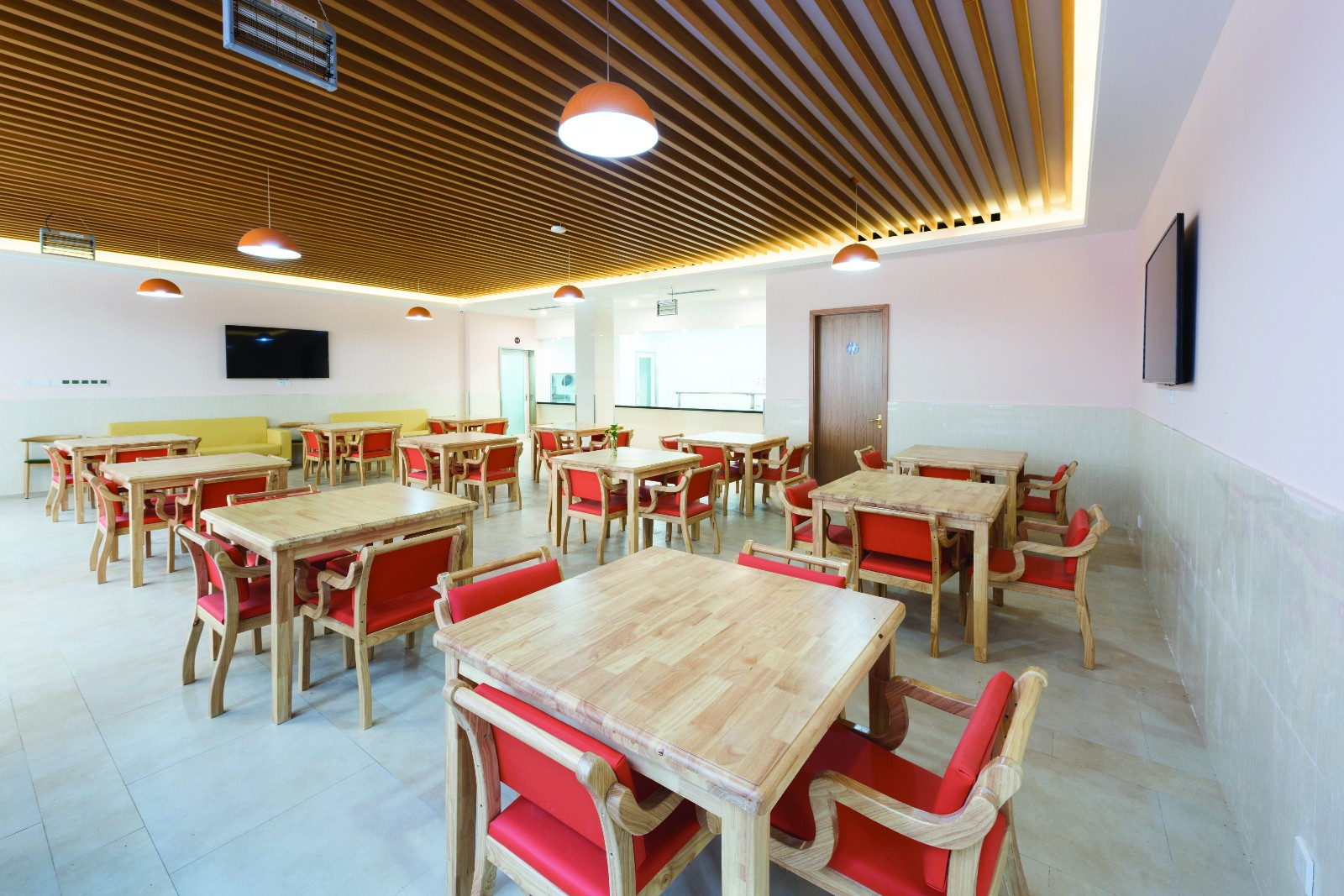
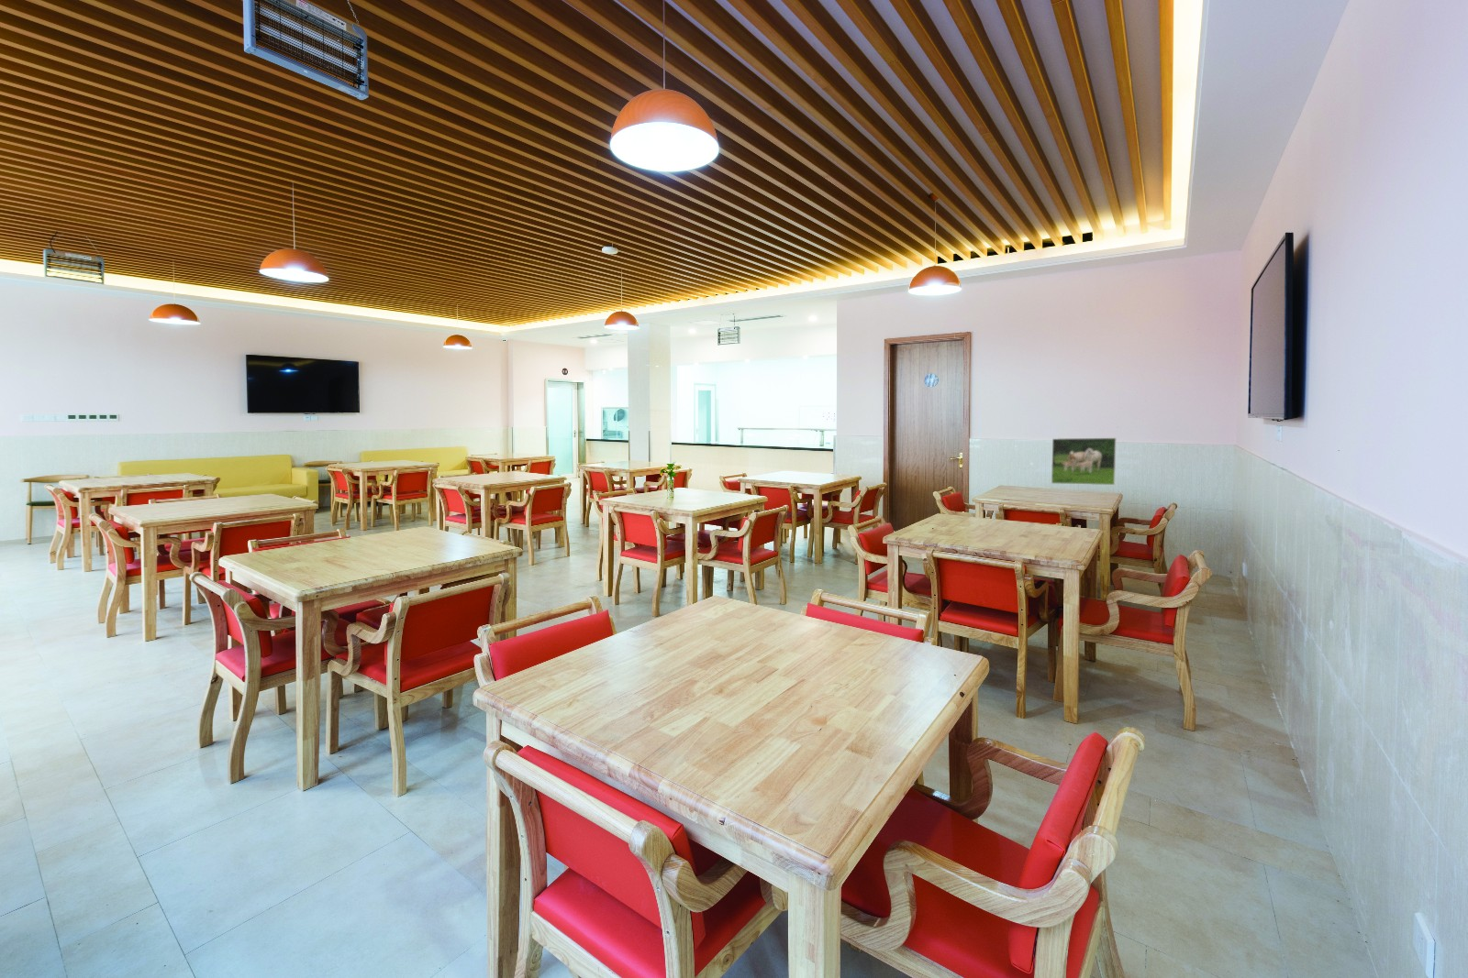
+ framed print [1051,438,1117,486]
